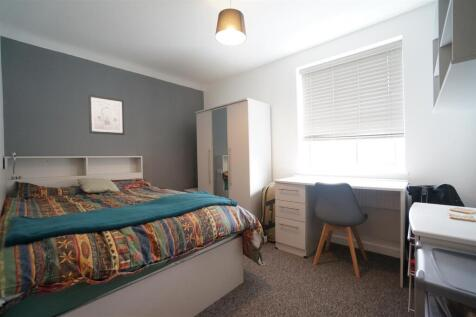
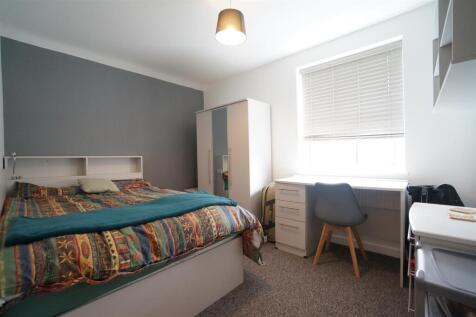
- wall art [87,94,126,136]
